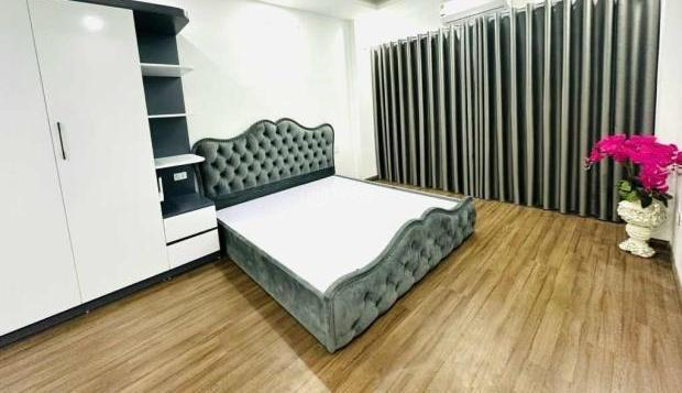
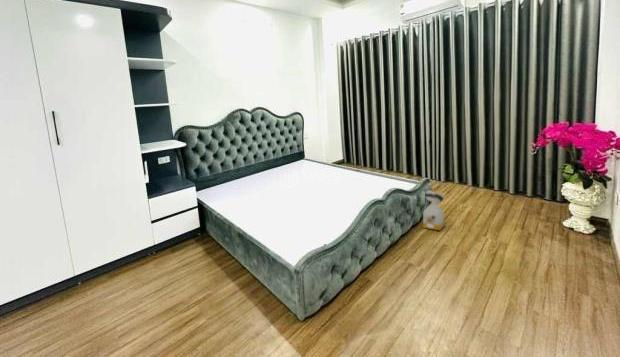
+ bag [422,189,446,231]
